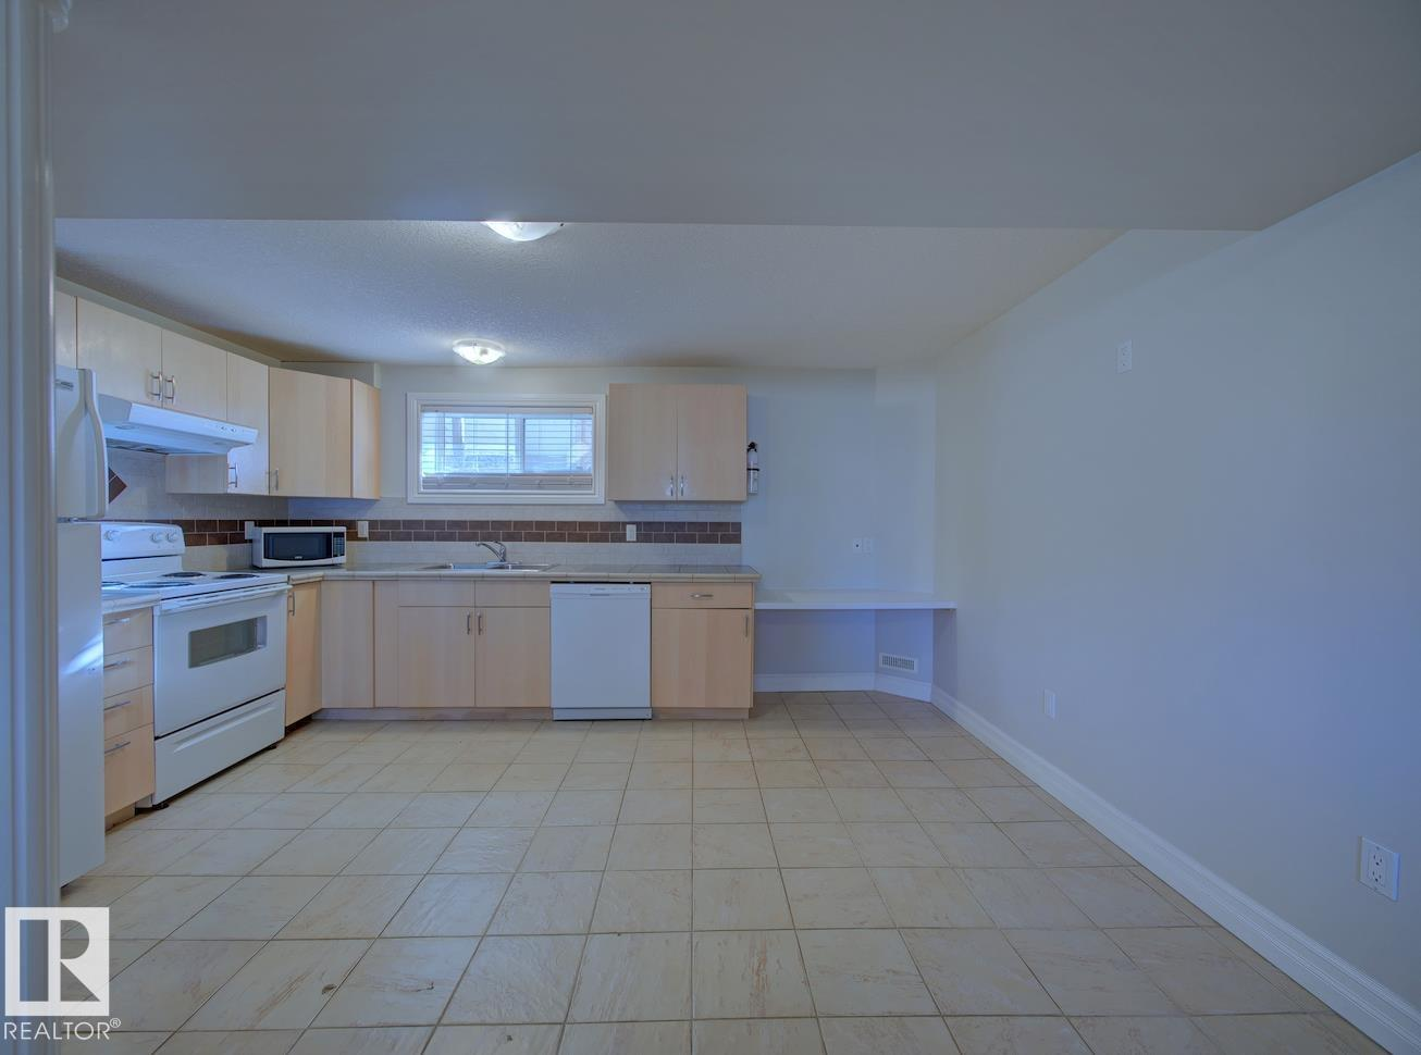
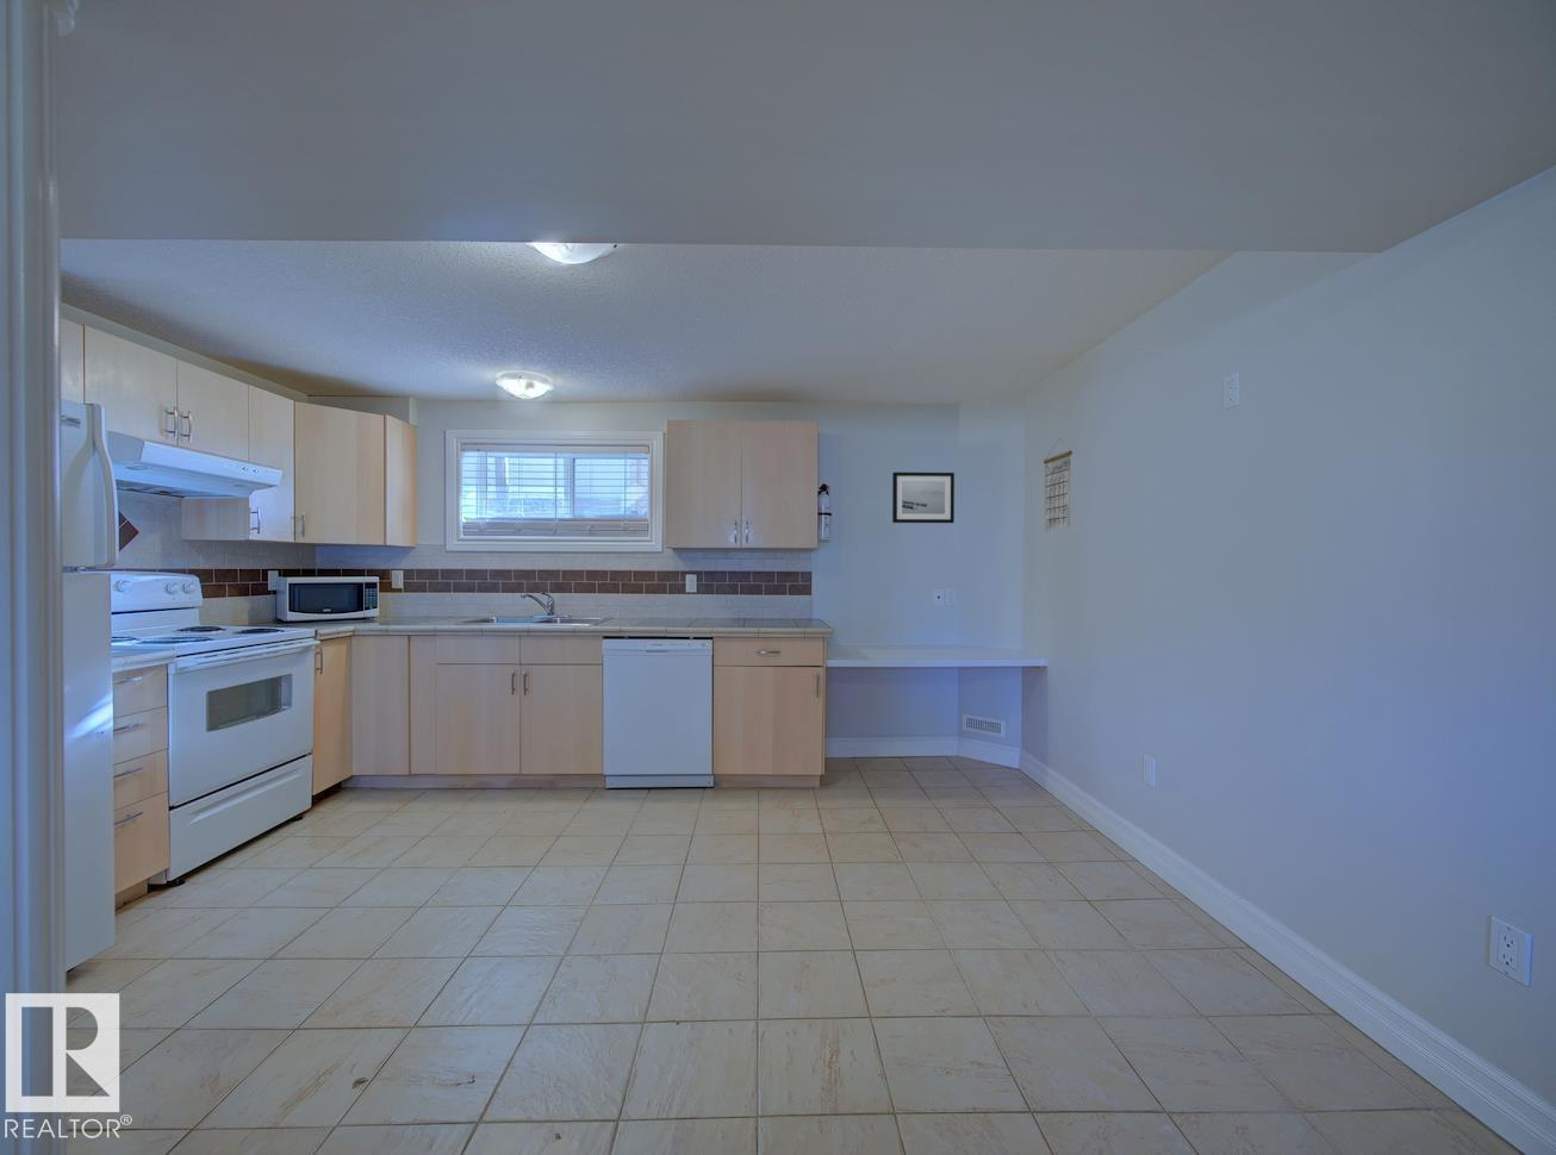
+ wall art [891,472,955,524]
+ calendar [1043,439,1073,533]
